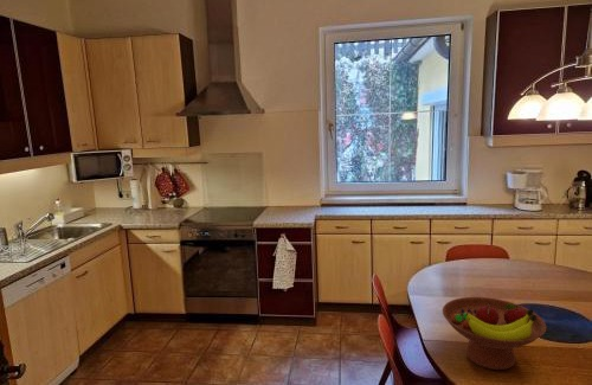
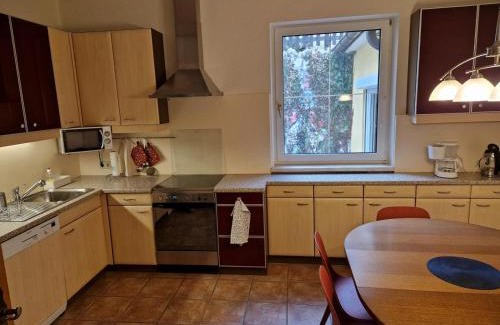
- fruit bowl [442,296,548,371]
